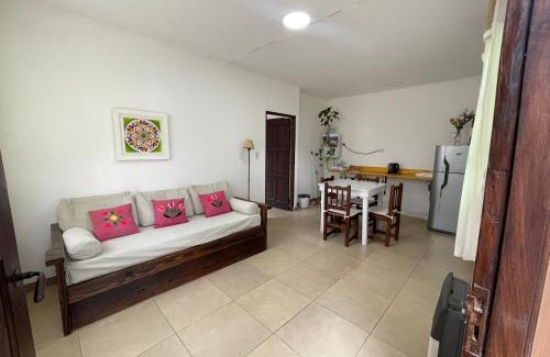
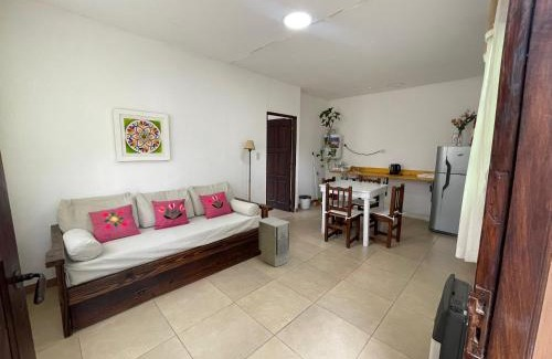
+ air purifier [258,217,290,267]
